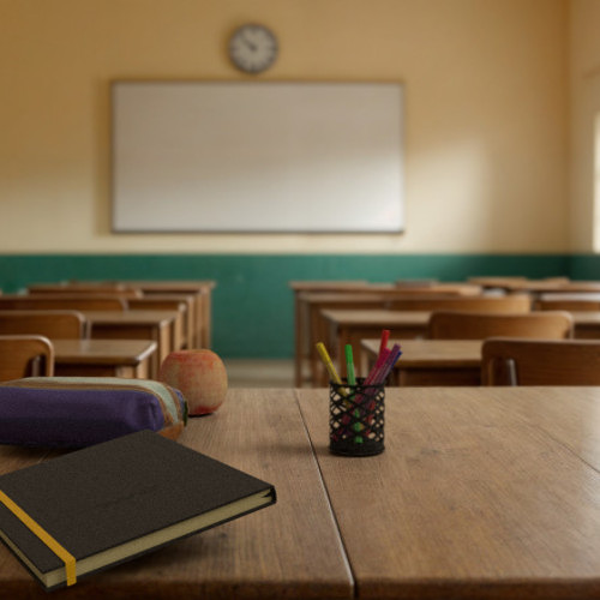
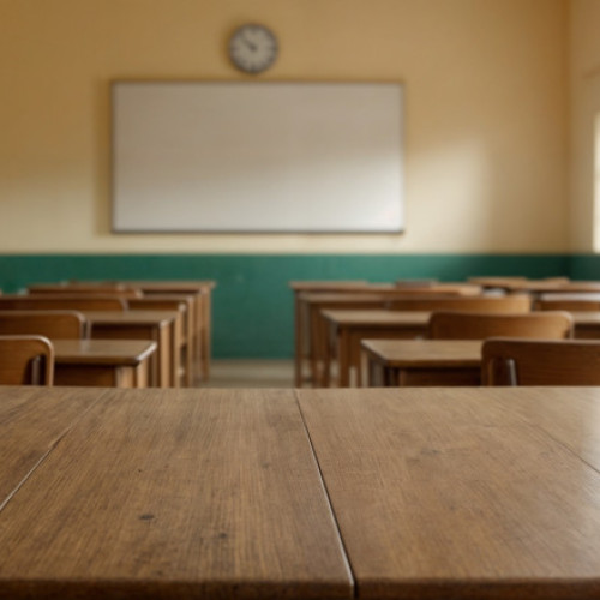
- apple [156,348,229,416]
- pencil case [0,376,188,449]
- notepad [0,430,278,594]
- pen holder [314,329,403,457]
